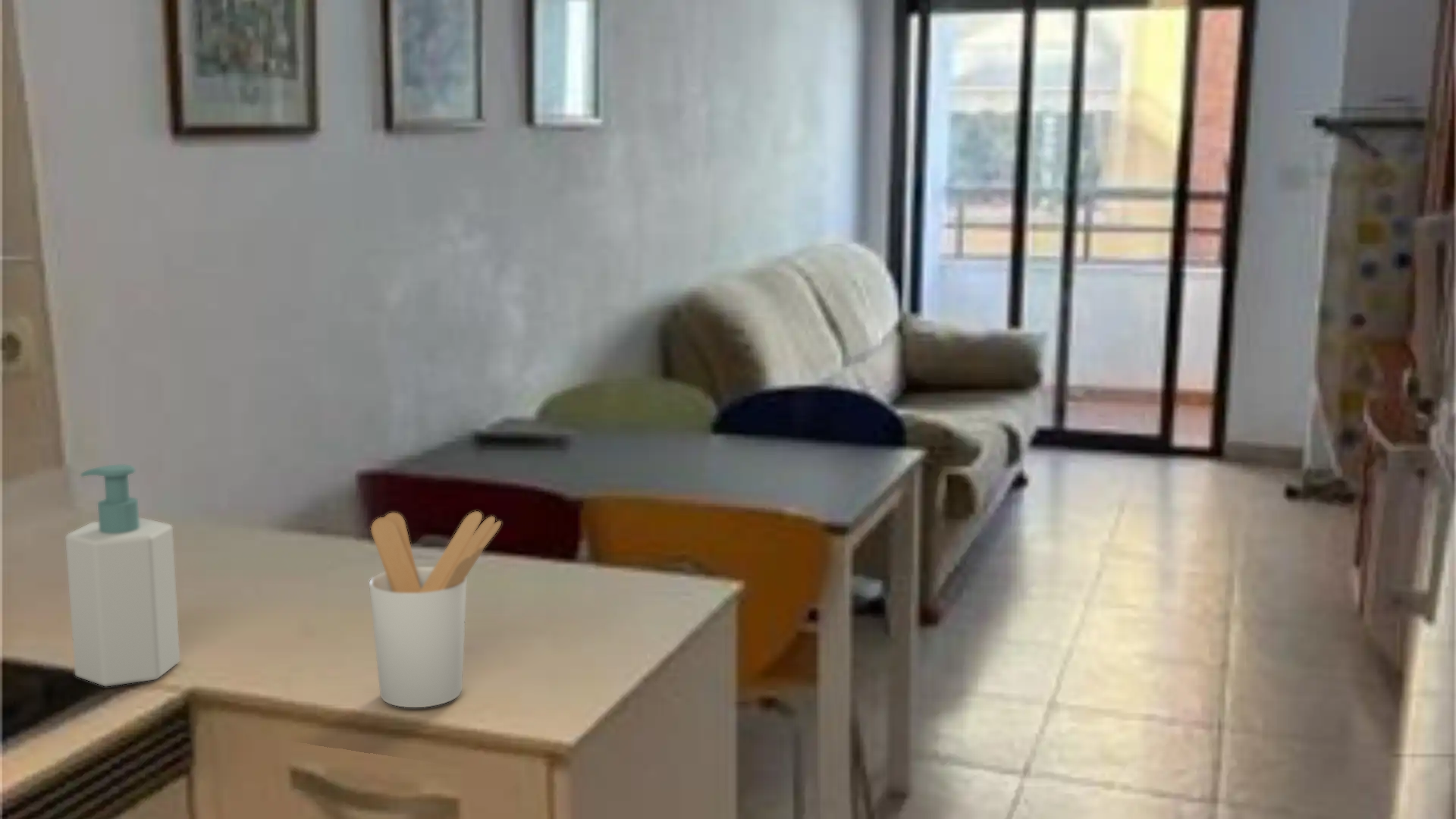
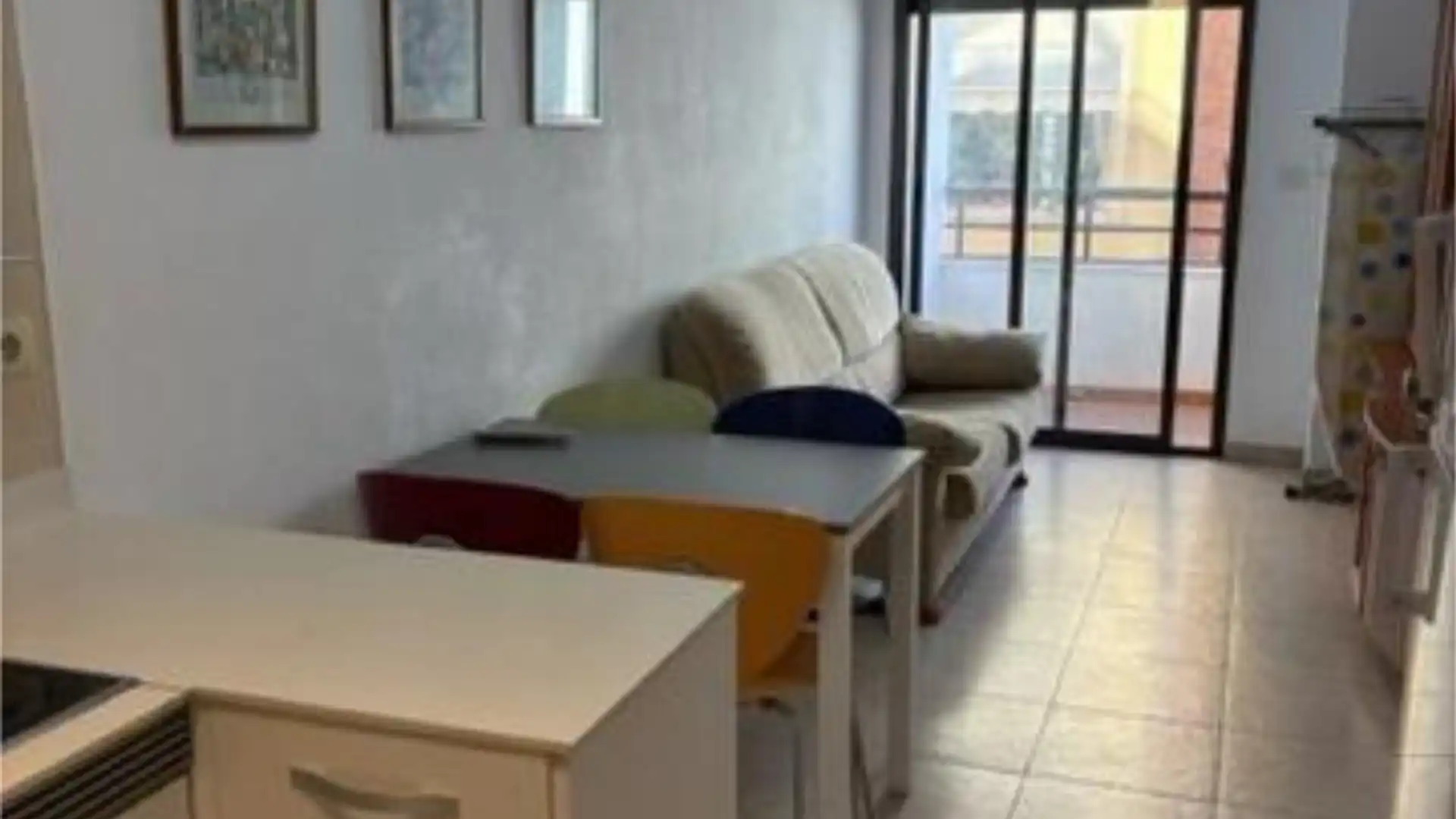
- utensil holder [369,510,502,708]
- soap bottle [64,463,180,687]
